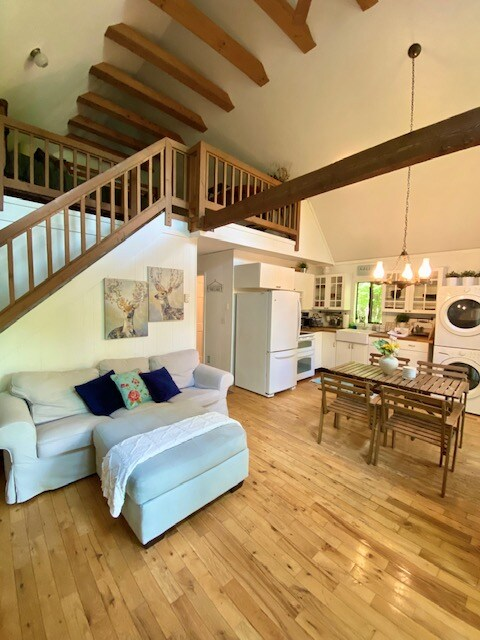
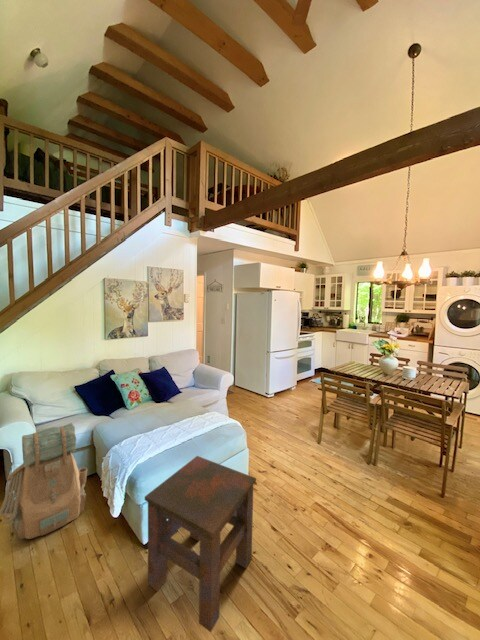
+ side table [144,455,257,633]
+ backpack [0,422,88,540]
